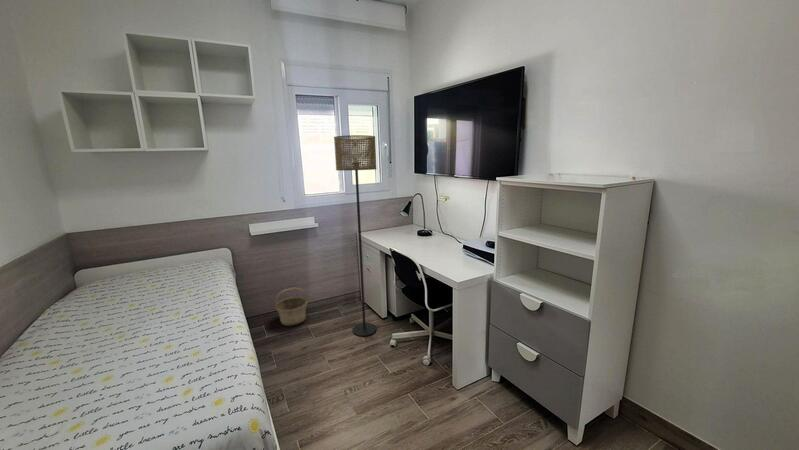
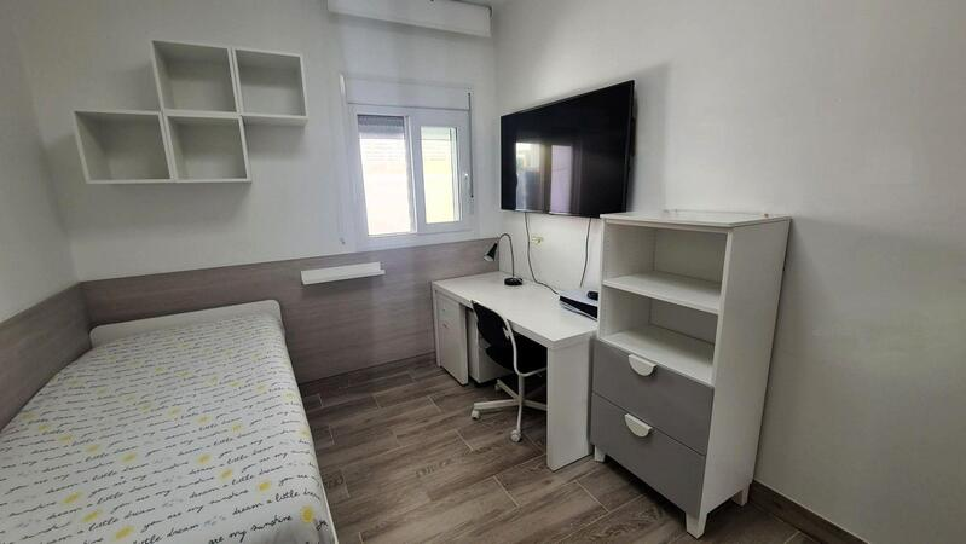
- basket [274,287,309,327]
- floor lamp [333,134,378,337]
